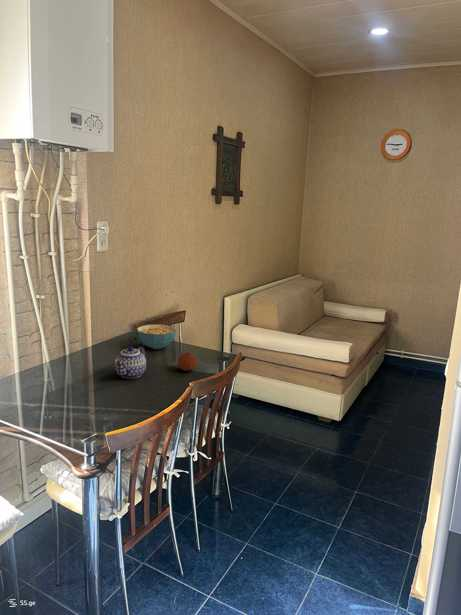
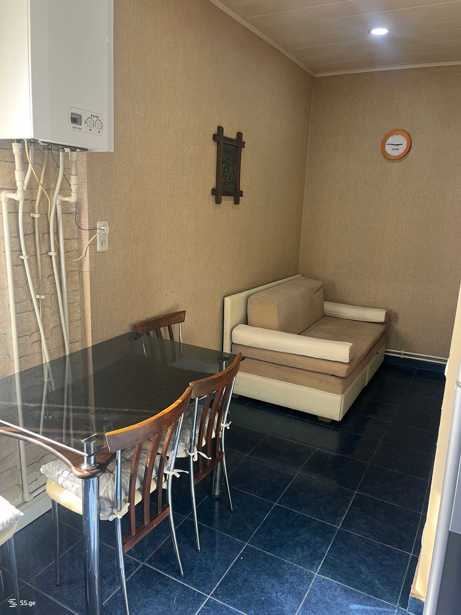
- cereal bowl [136,323,177,350]
- teapot [114,345,147,379]
- fruit [177,352,198,372]
